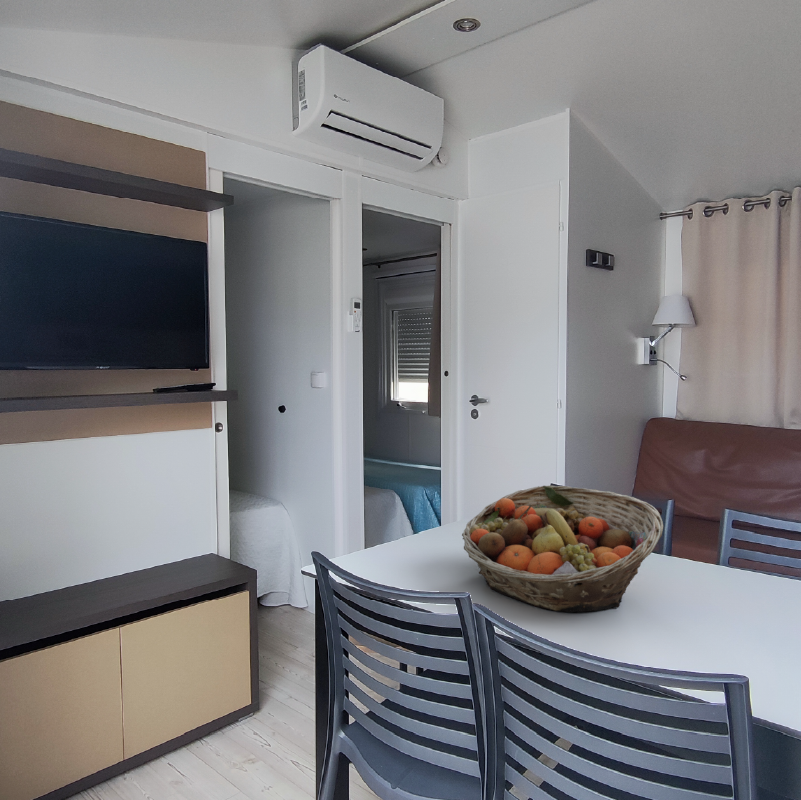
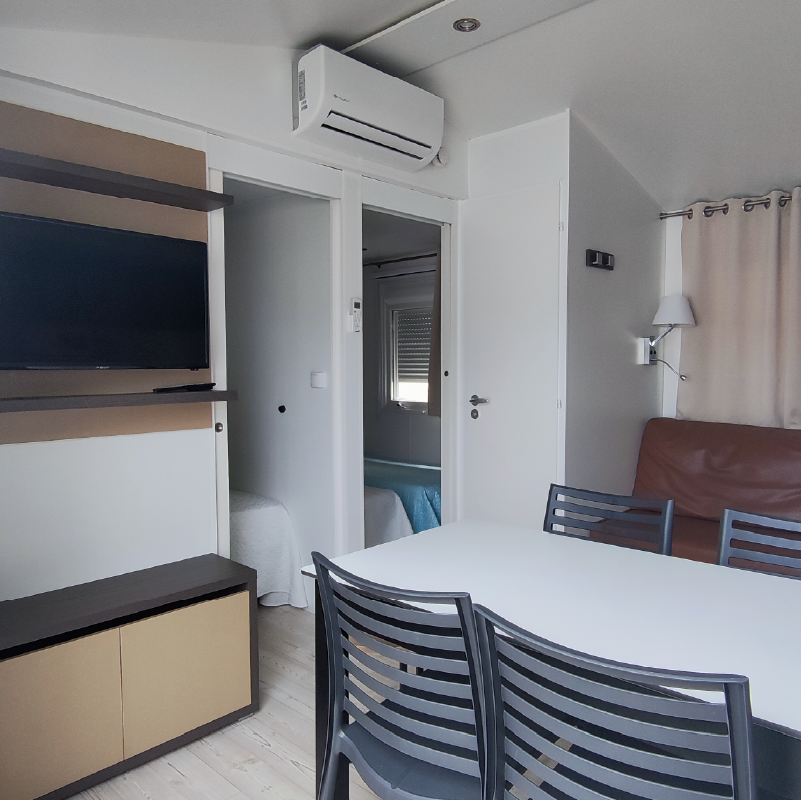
- fruit basket [461,485,664,613]
